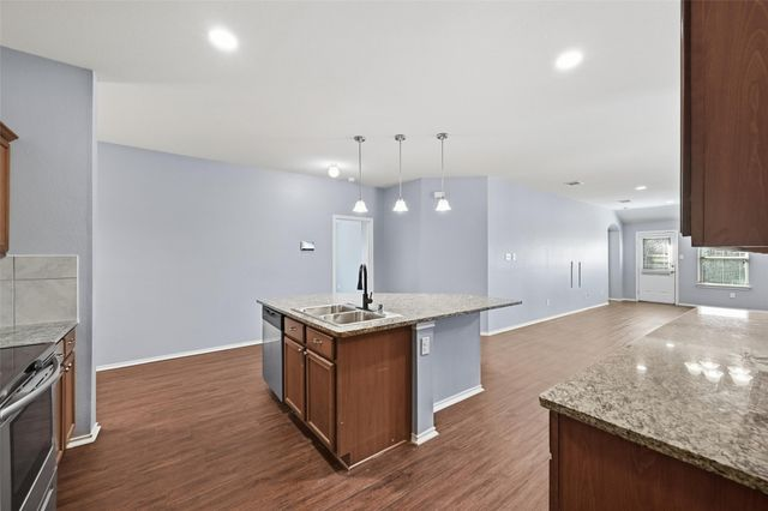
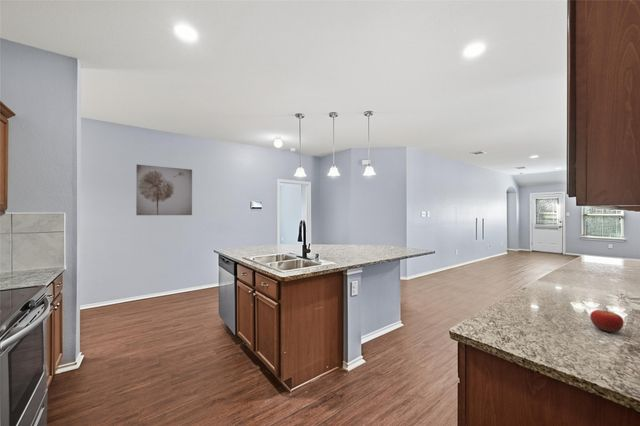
+ fruit [589,309,625,333]
+ wall art [135,164,193,216]
